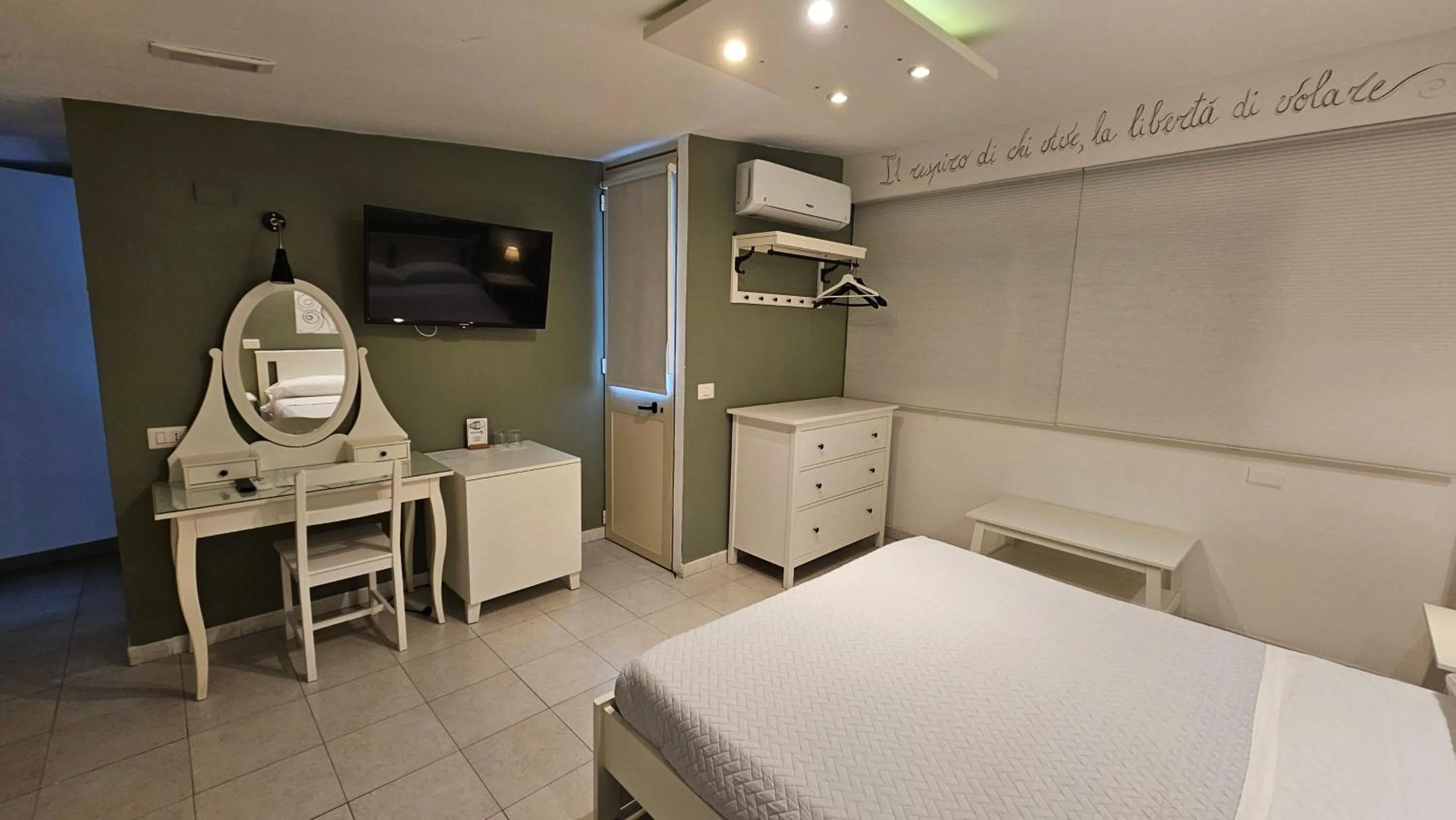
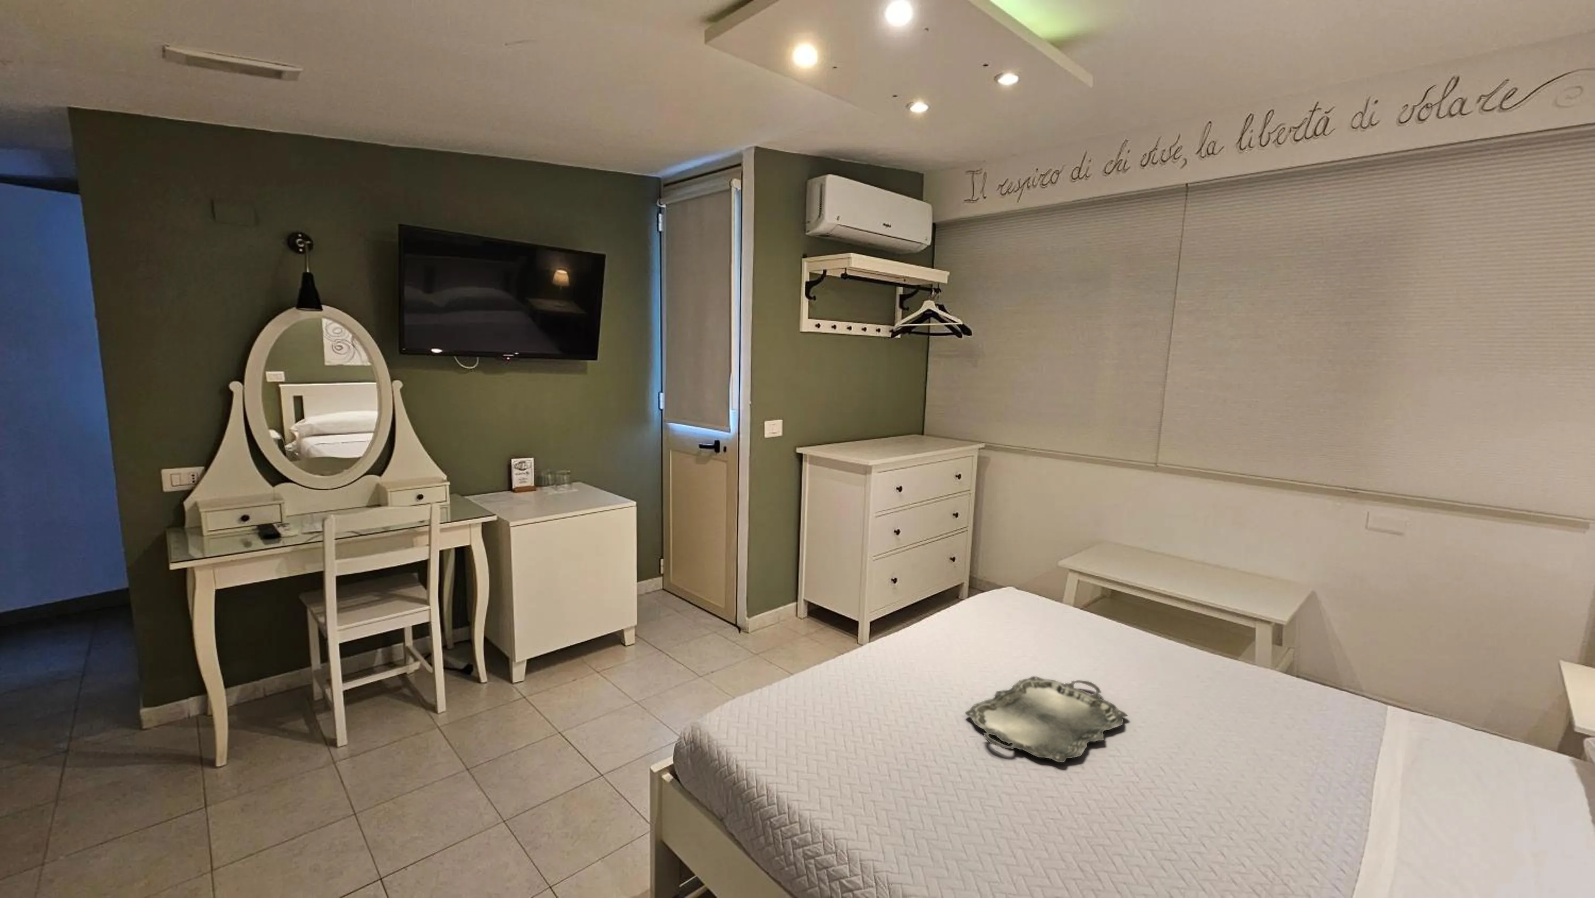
+ serving tray [964,676,1127,763]
